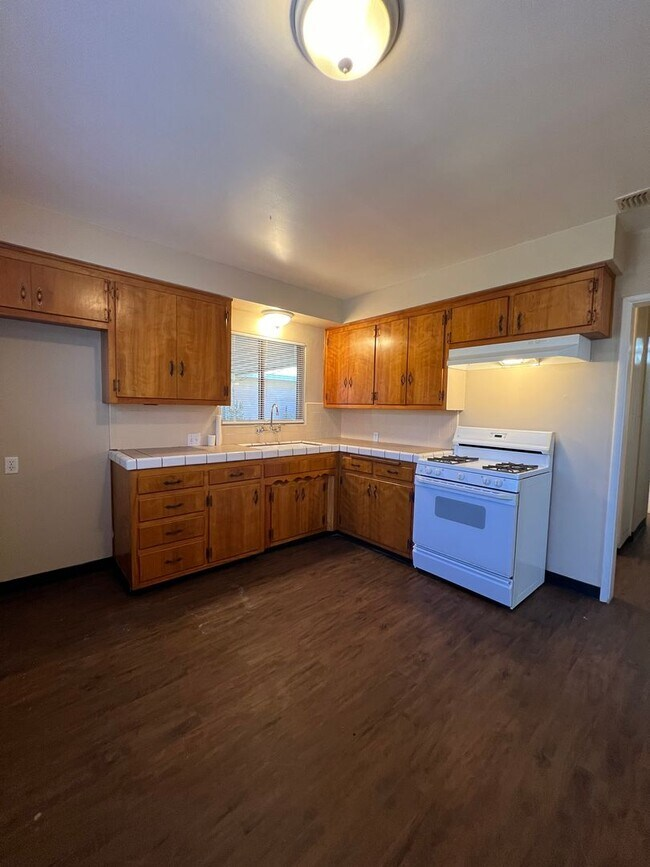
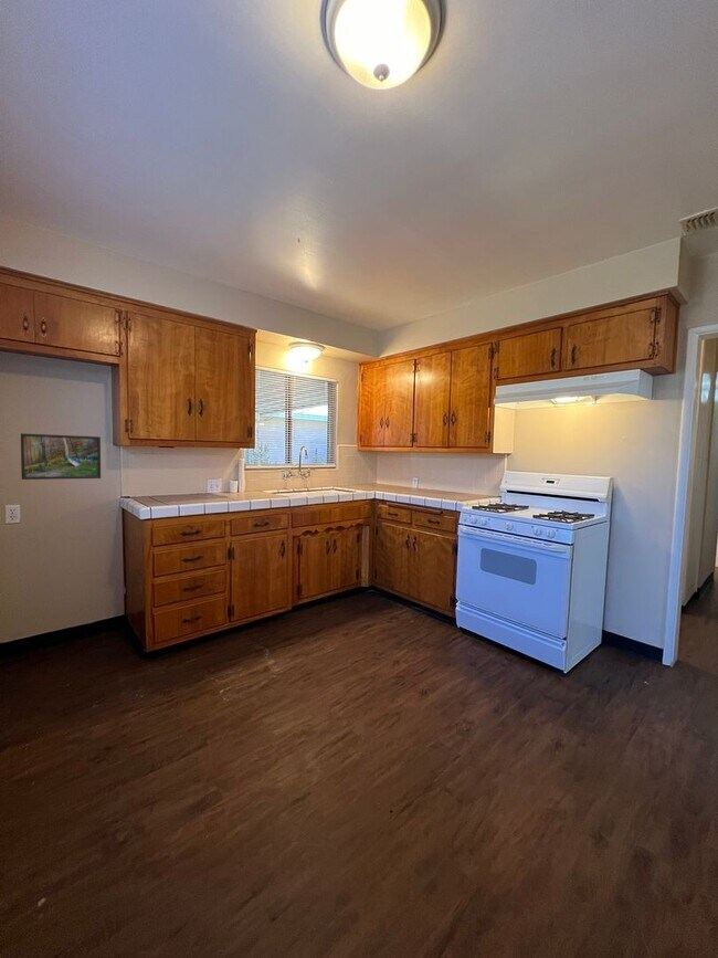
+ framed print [20,432,102,481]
